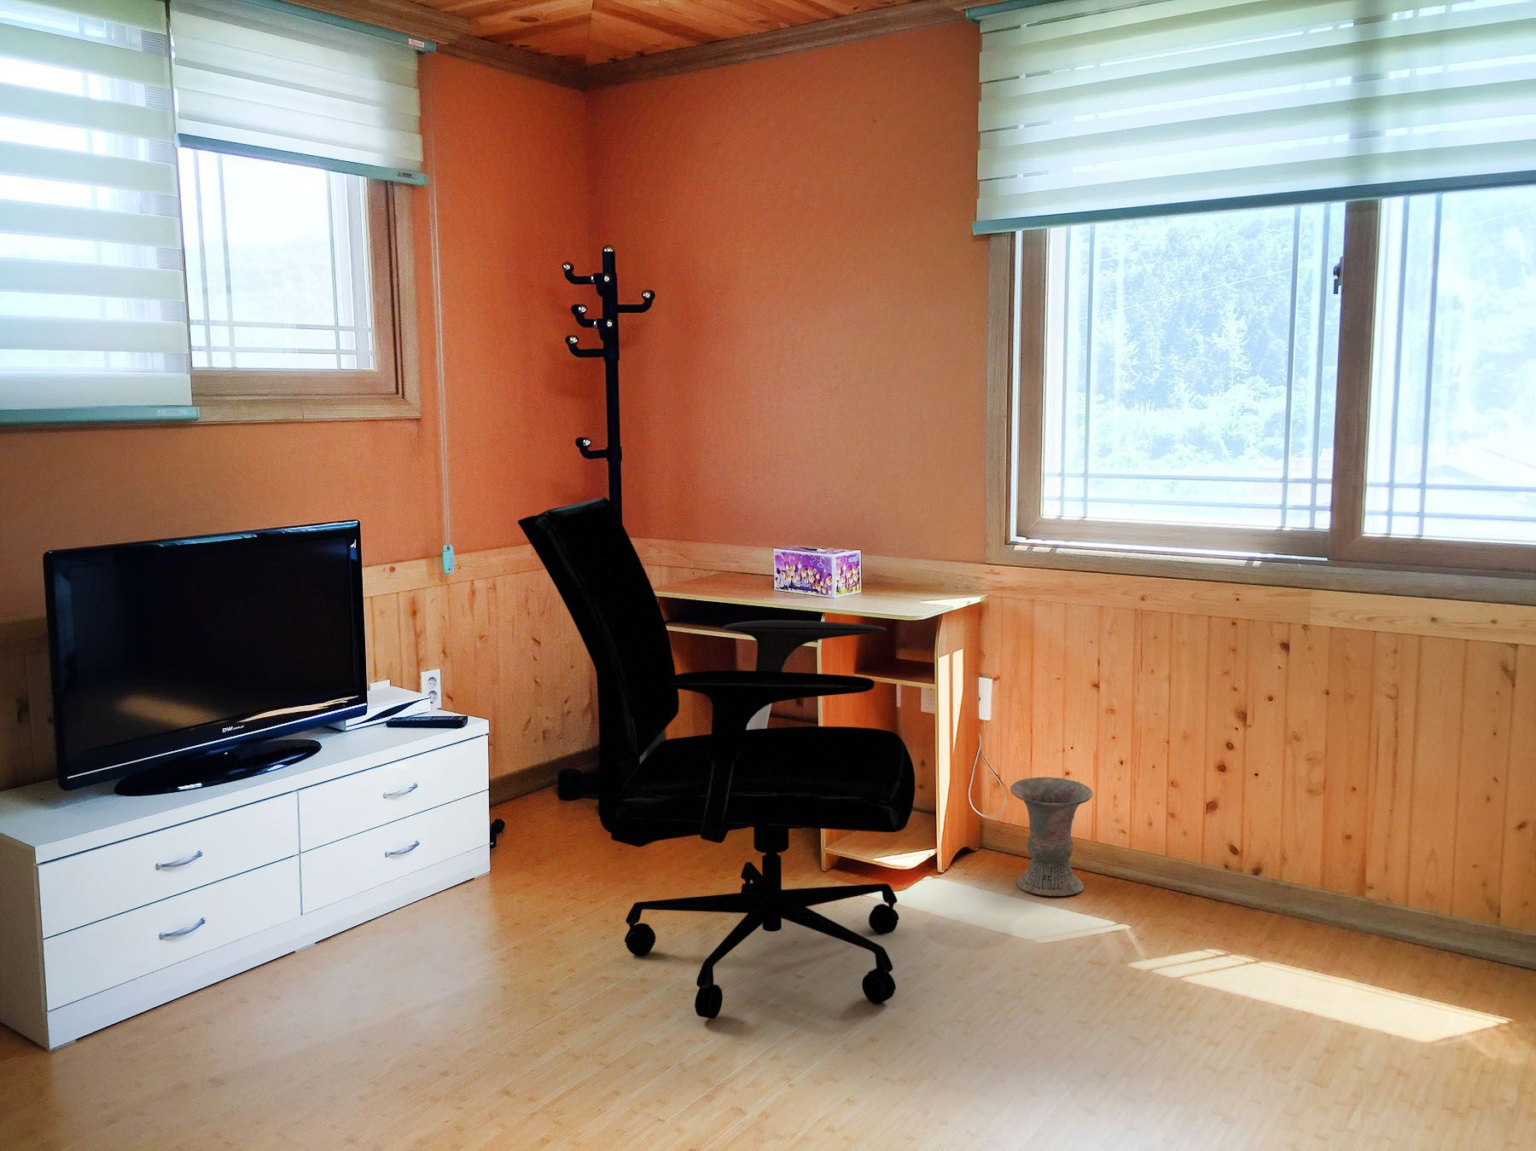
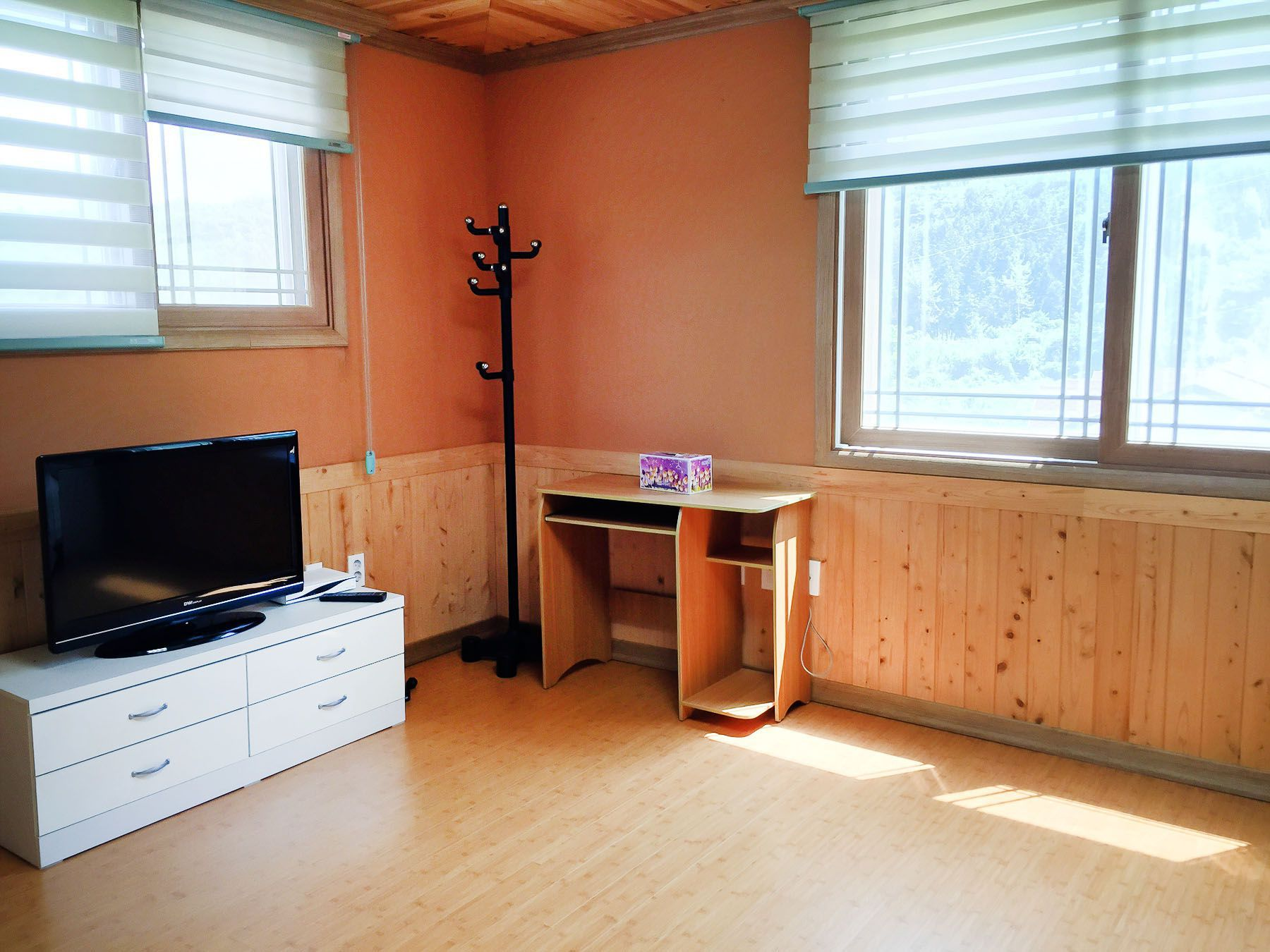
- vase [1010,776,1095,897]
- office chair [518,496,916,1019]
